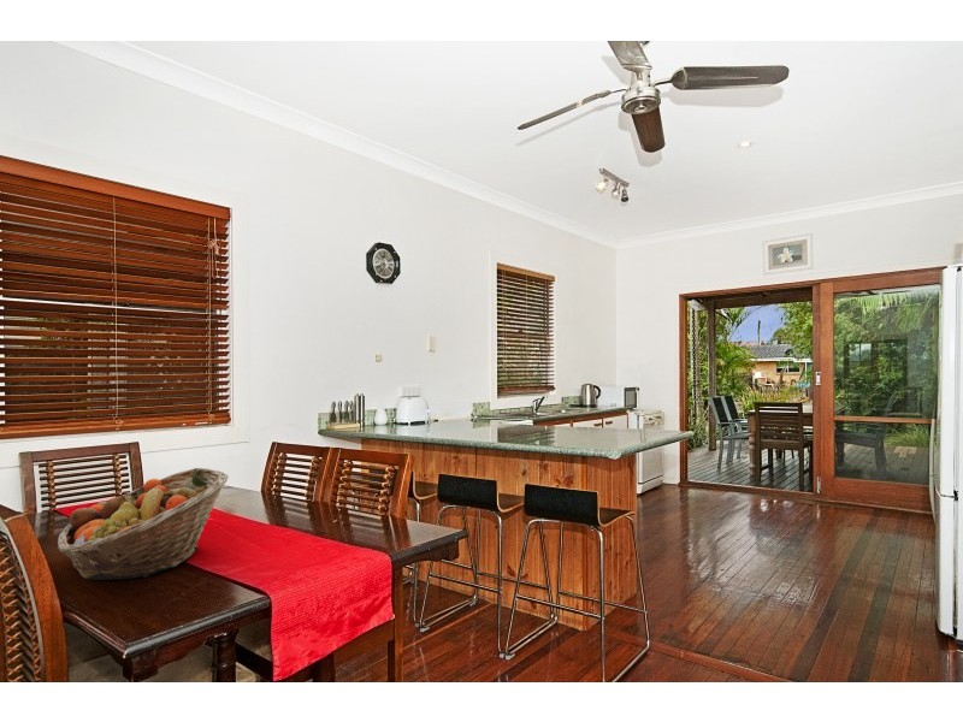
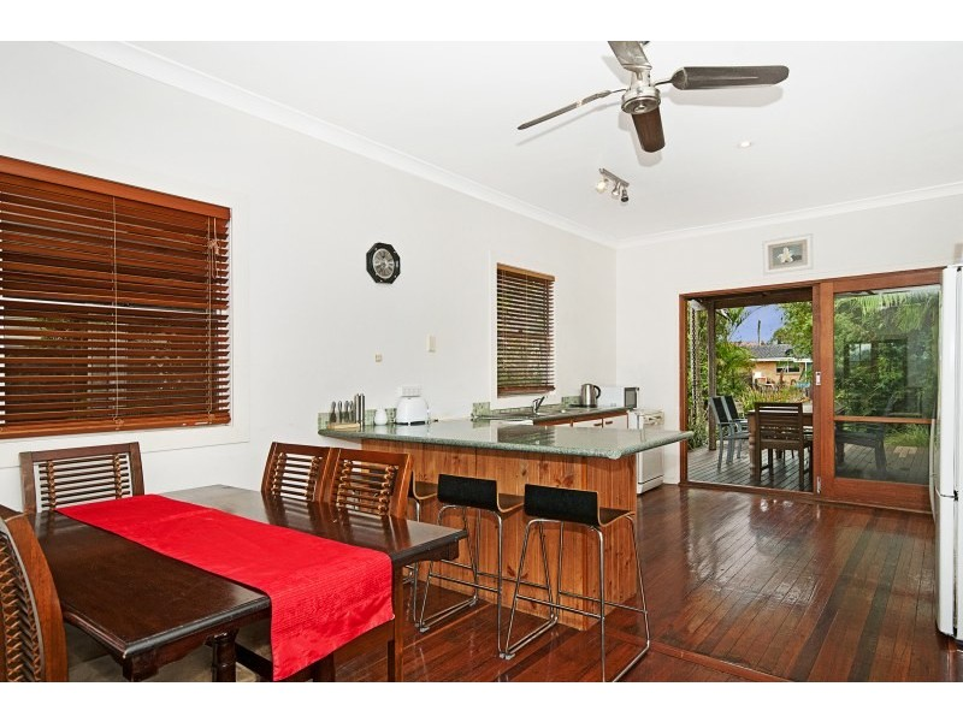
- fruit basket [57,467,230,581]
